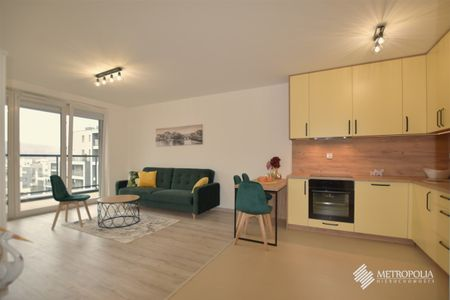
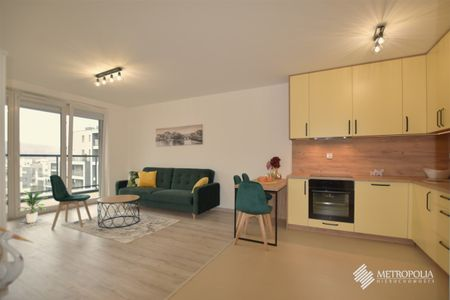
+ indoor plant [14,189,48,224]
